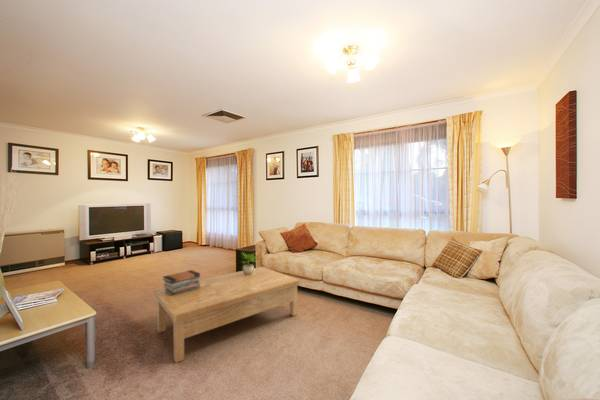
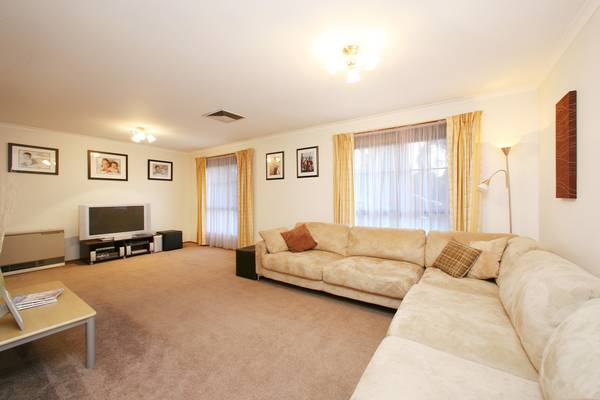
- book stack [162,269,201,296]
- coffee table [152,266,301,364]
- potted plant [240,251,259,275]
